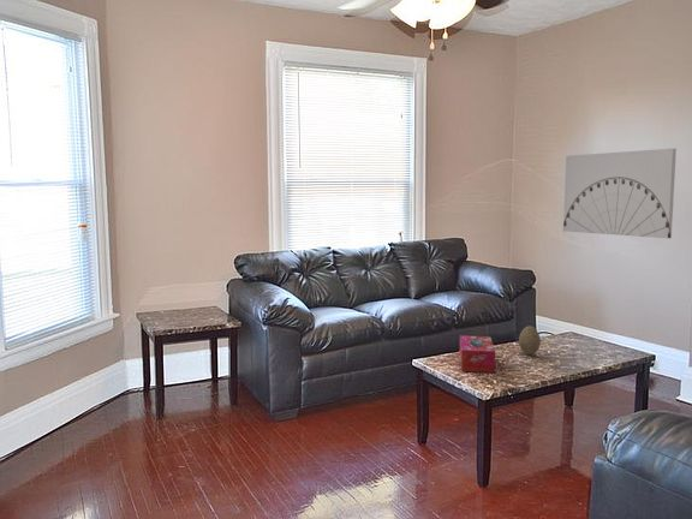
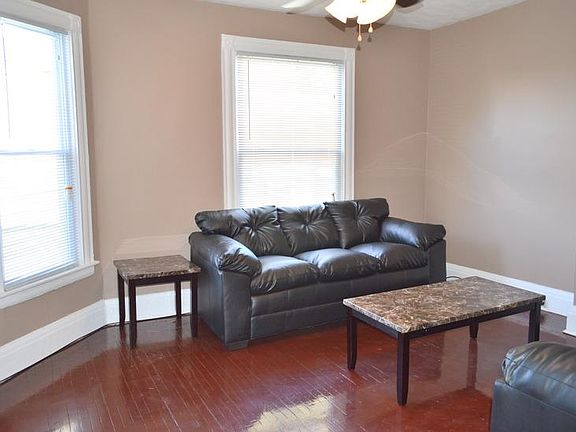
- decorative egg [518,324,542,356]
- wall art [562,148,678,239]
- tissue box [459,334,496,374]
